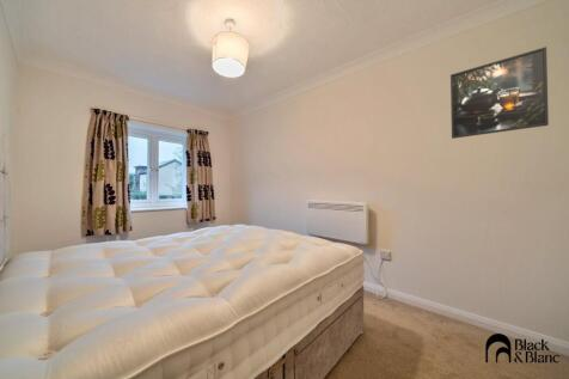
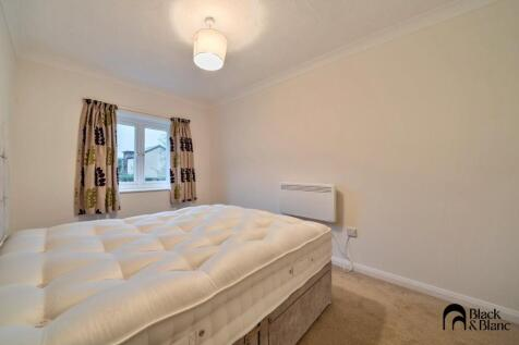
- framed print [449,45,550,140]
